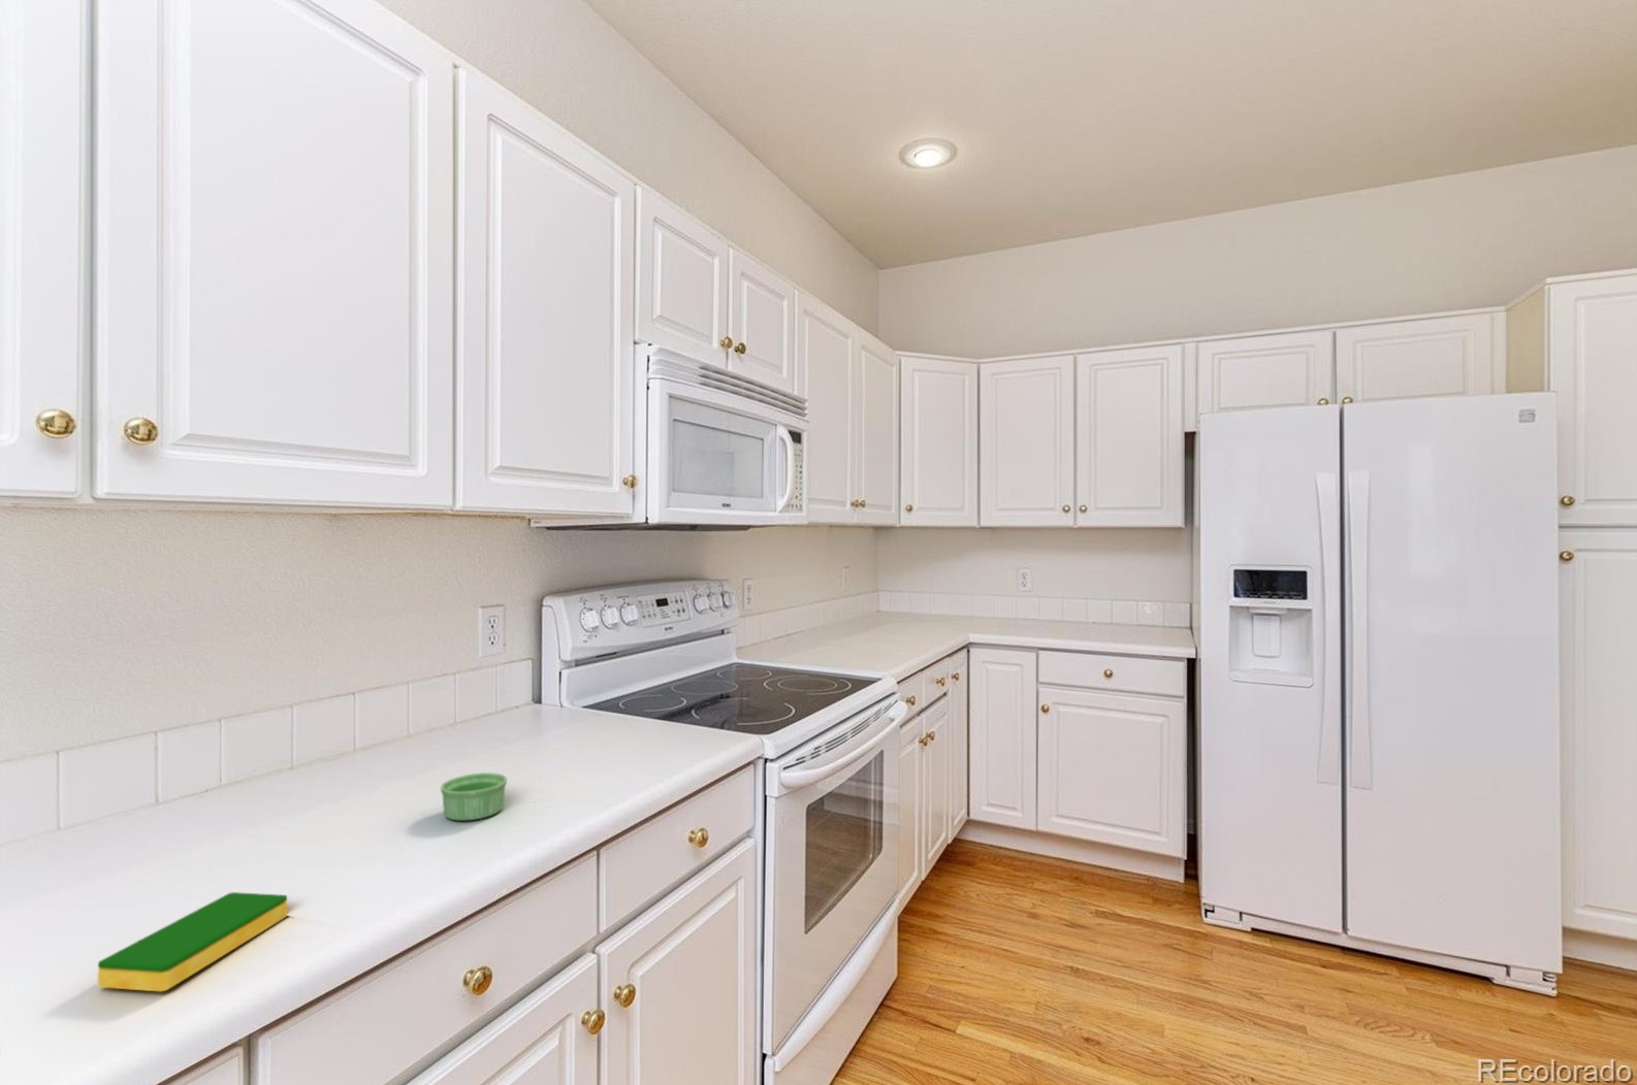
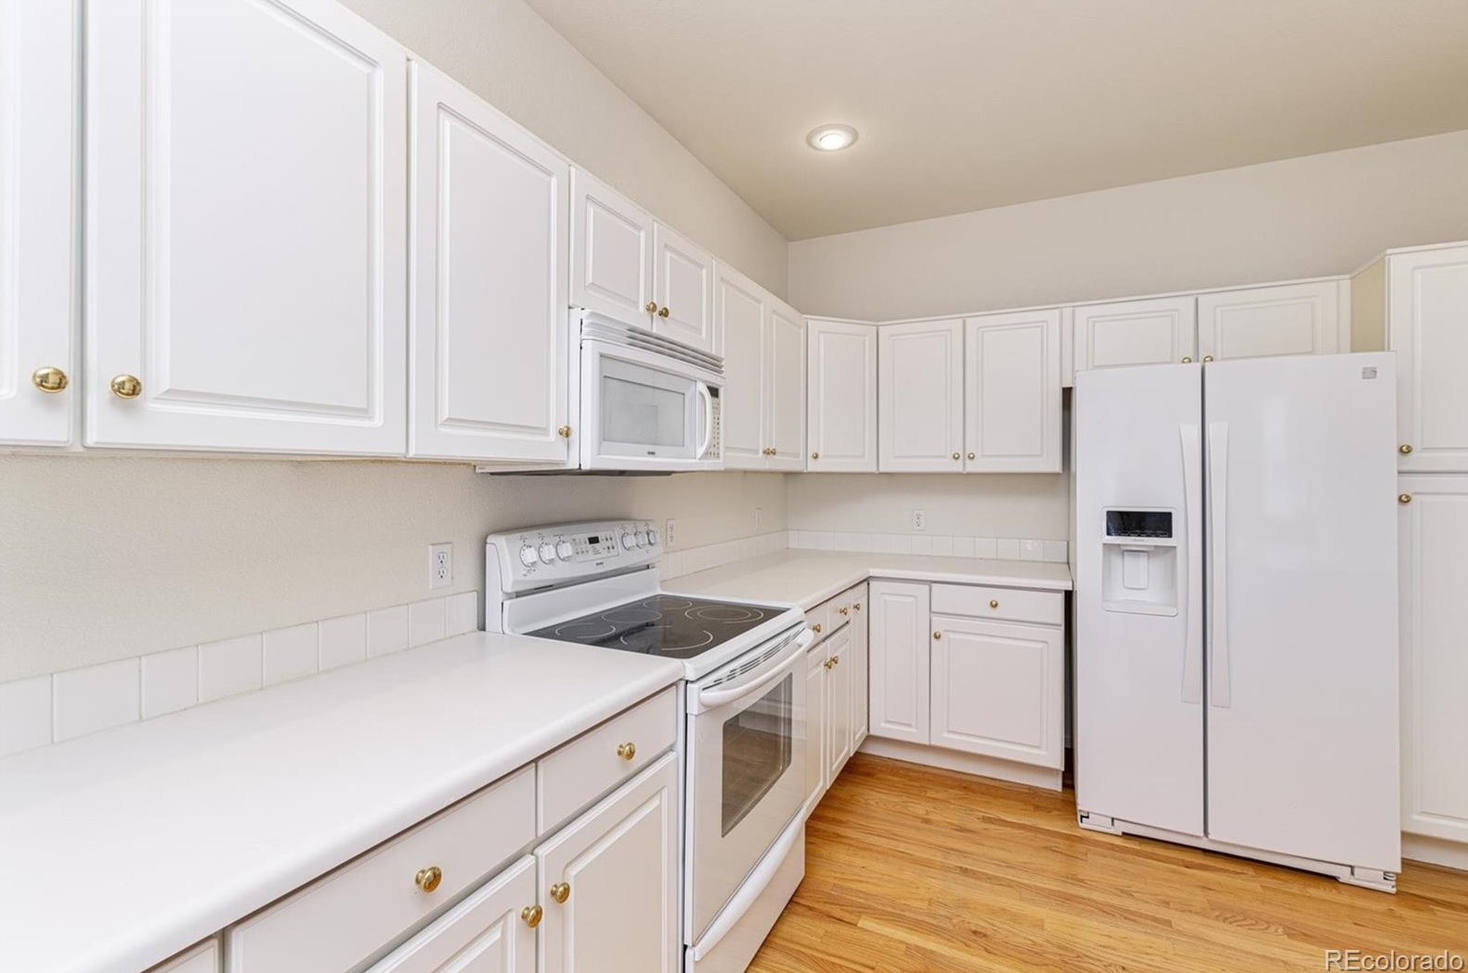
- ramekin [440,771,508,822]
- dish sponge [97,891,288,992]
